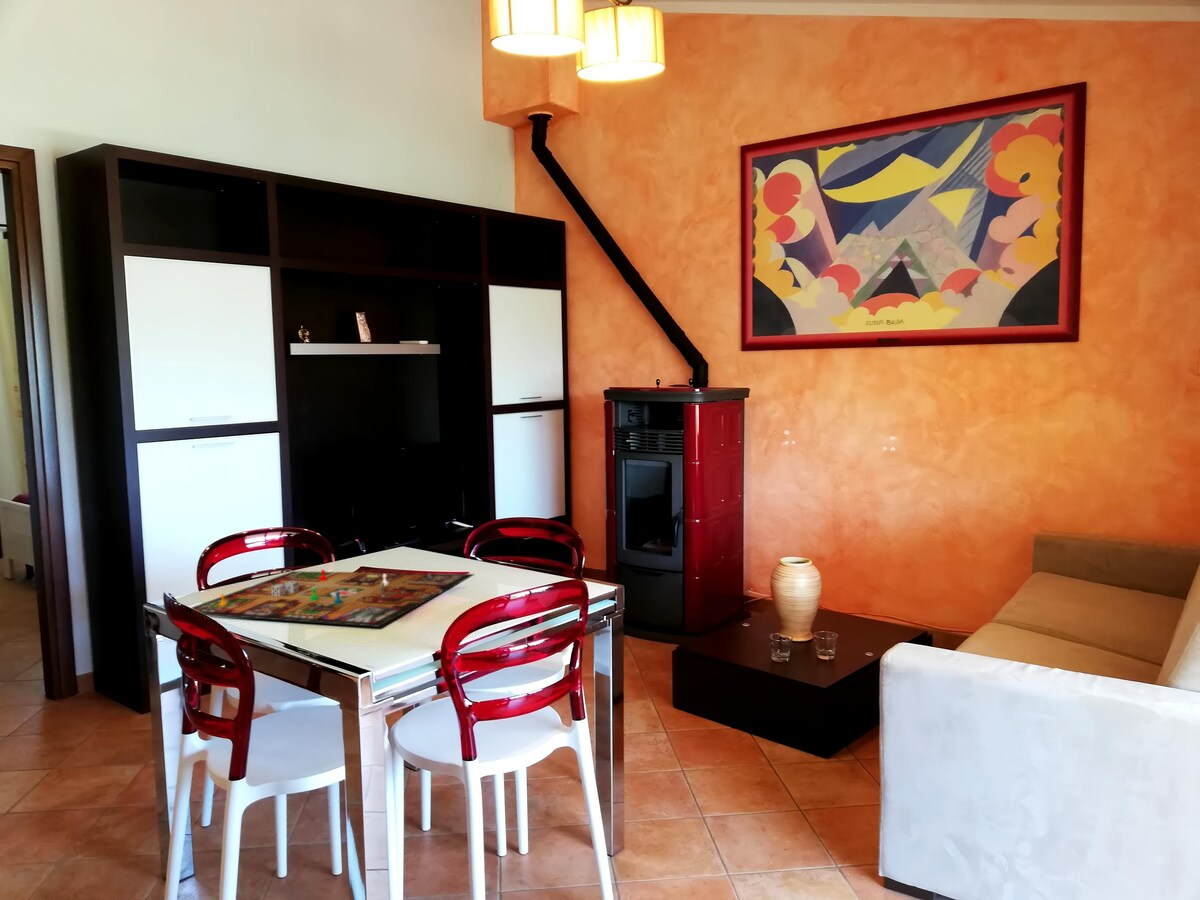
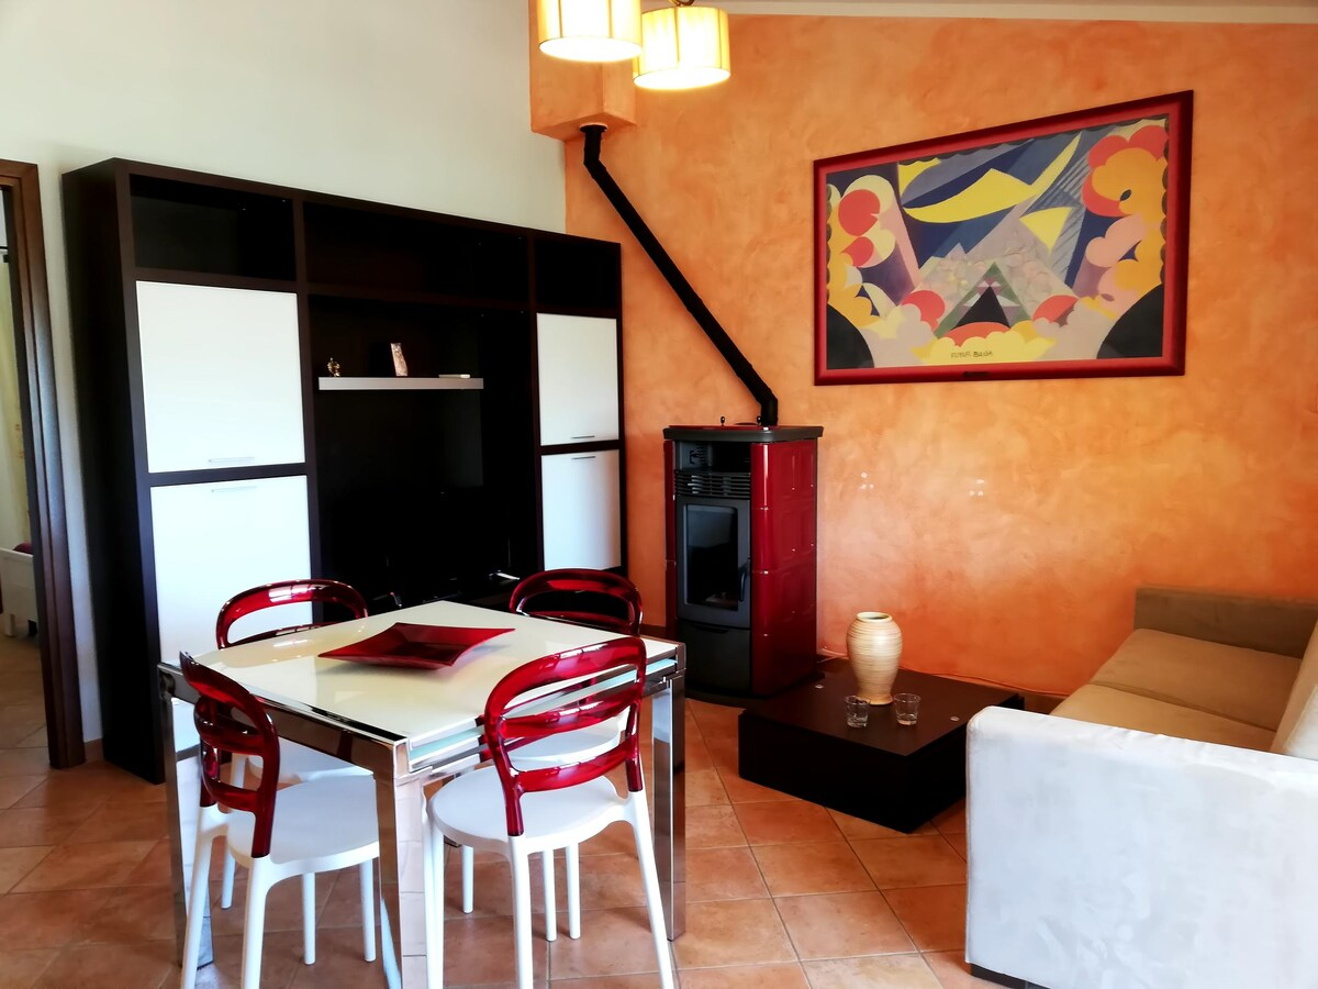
- gameboard [190,569,476,628]
